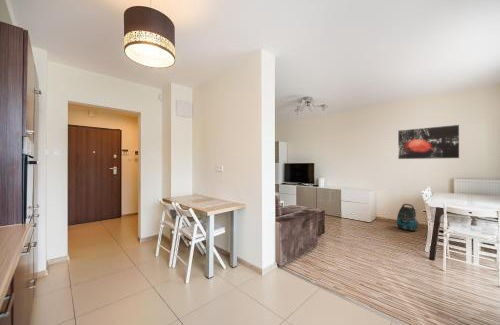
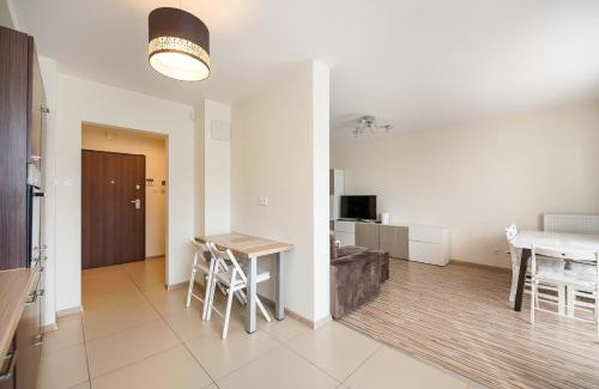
- vacuum cleaner [396,203,420,232]
- wall art [397,124,460,160]
